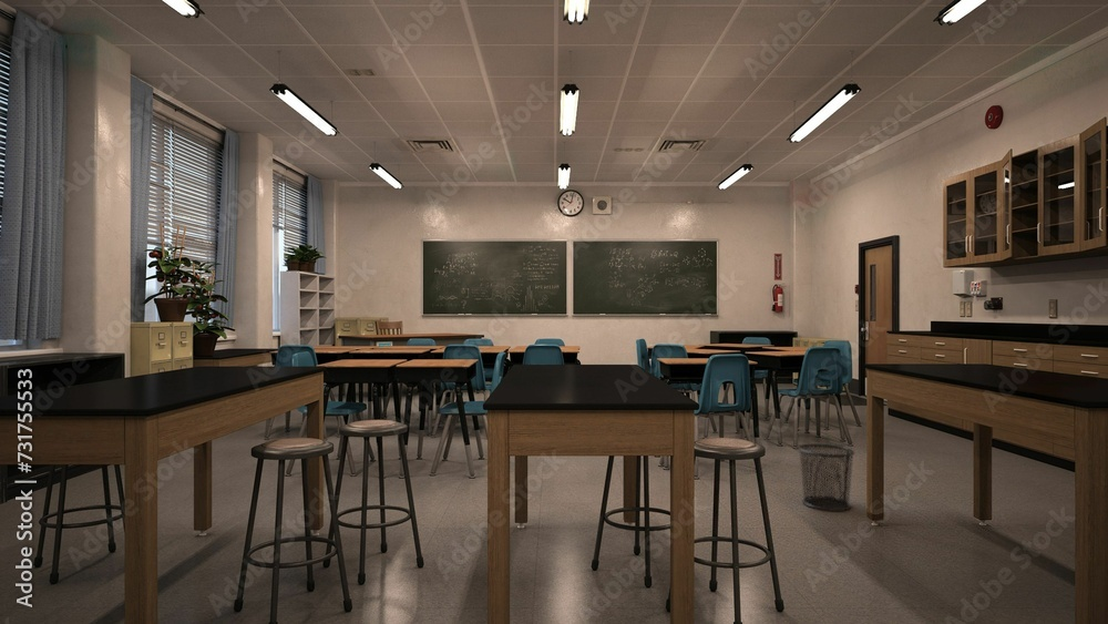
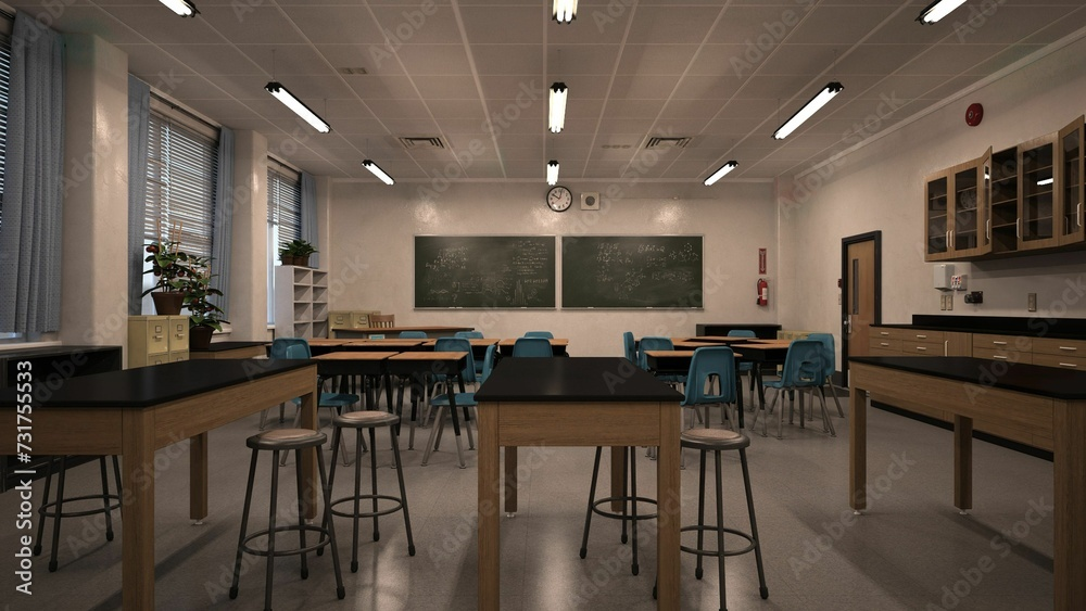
- waste bin [797,443,855,512]
